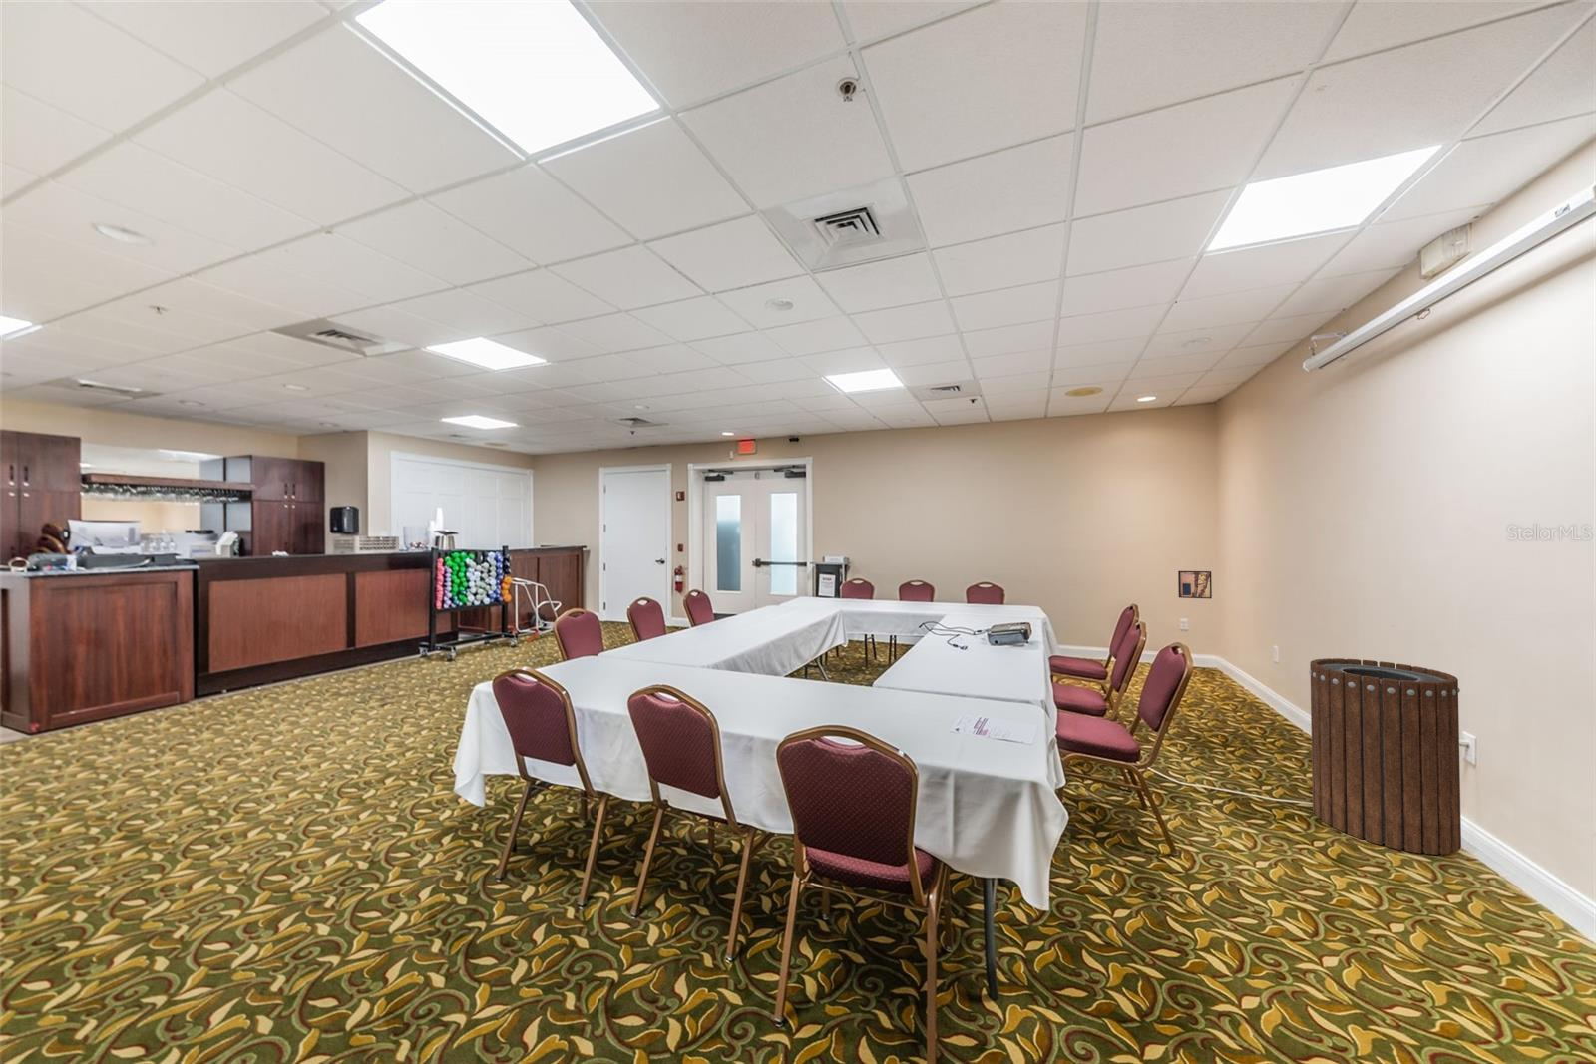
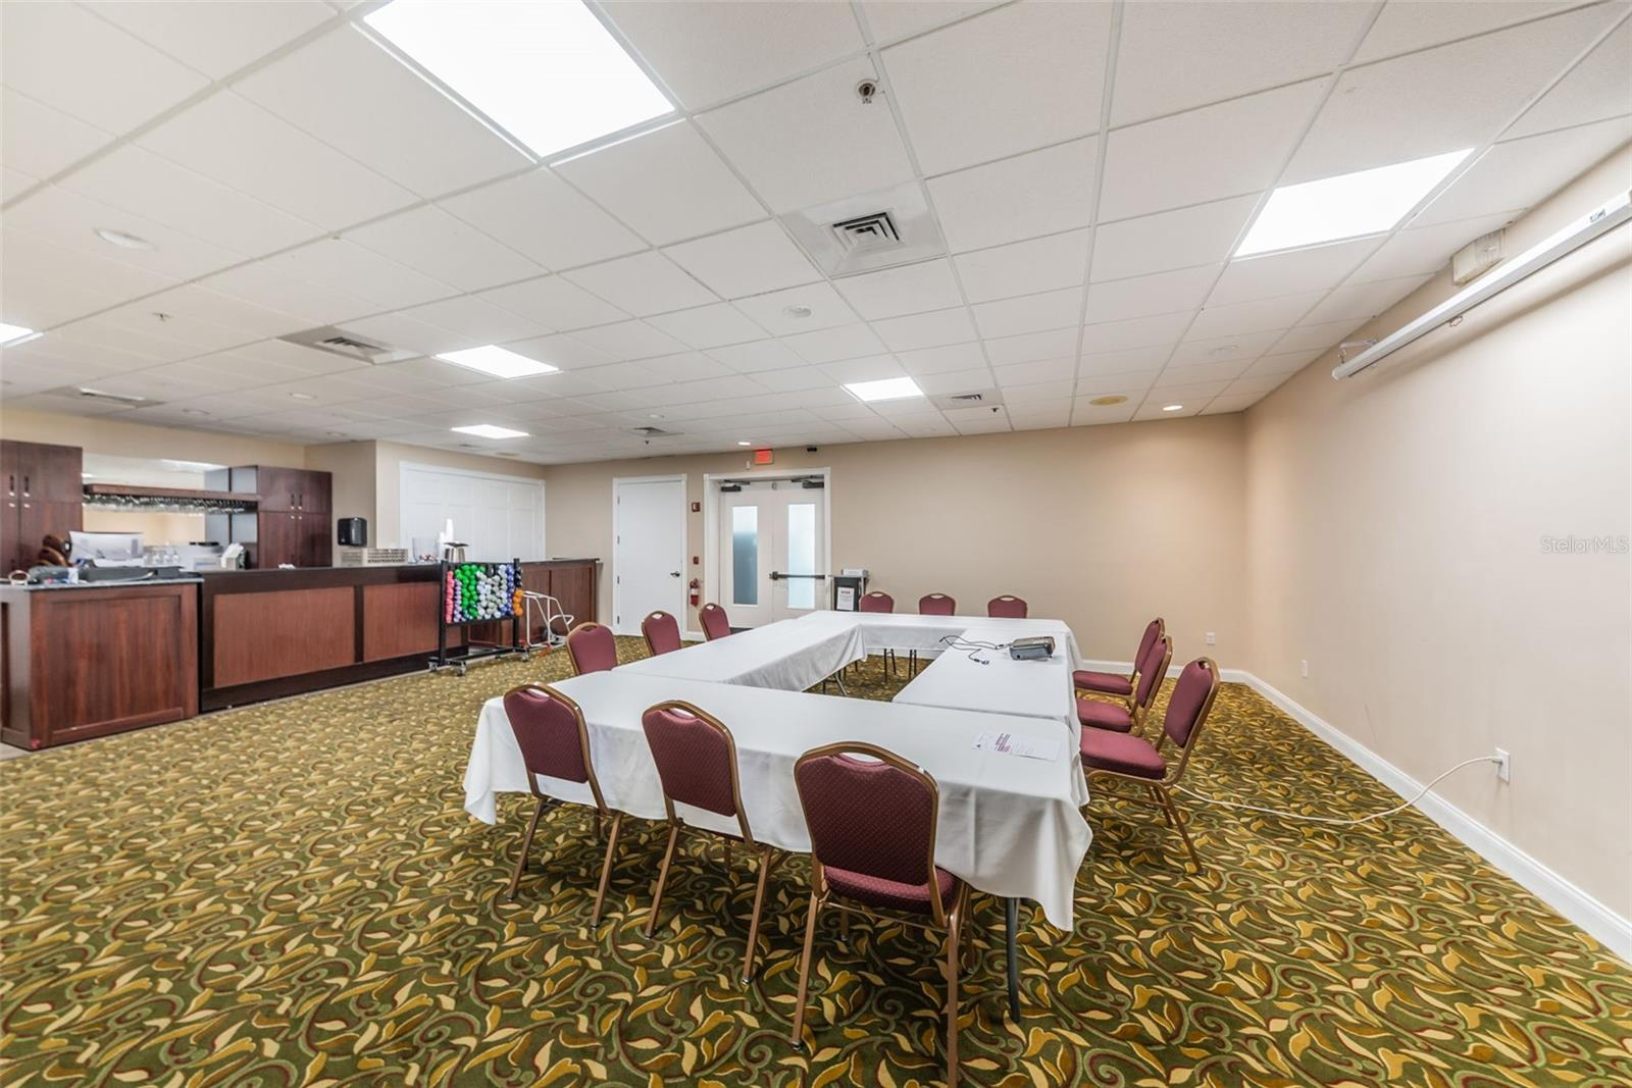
- trash can [1307,657,1462,855]
- wall art [1177,570,1212,600]
